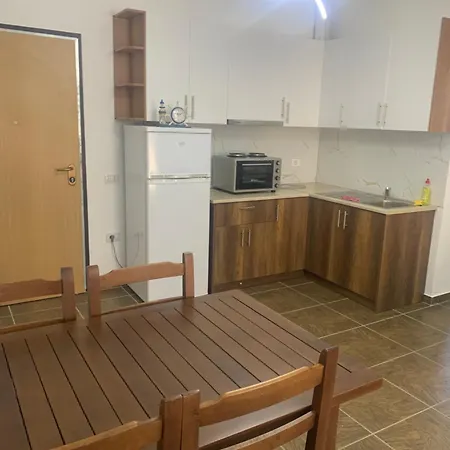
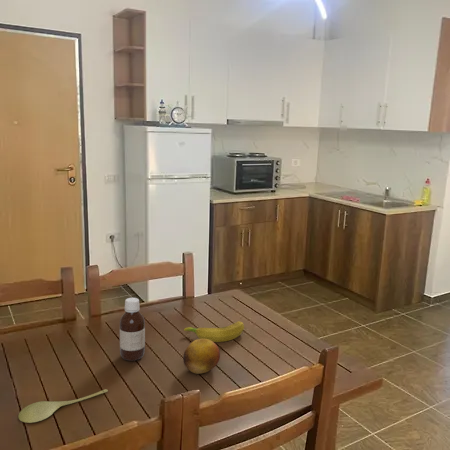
+ fruit [182,338,221,375]
+ banana [183,320,245,343]
+ spoon [17,388,109,424]
+ bottle [119,297,146,362]
